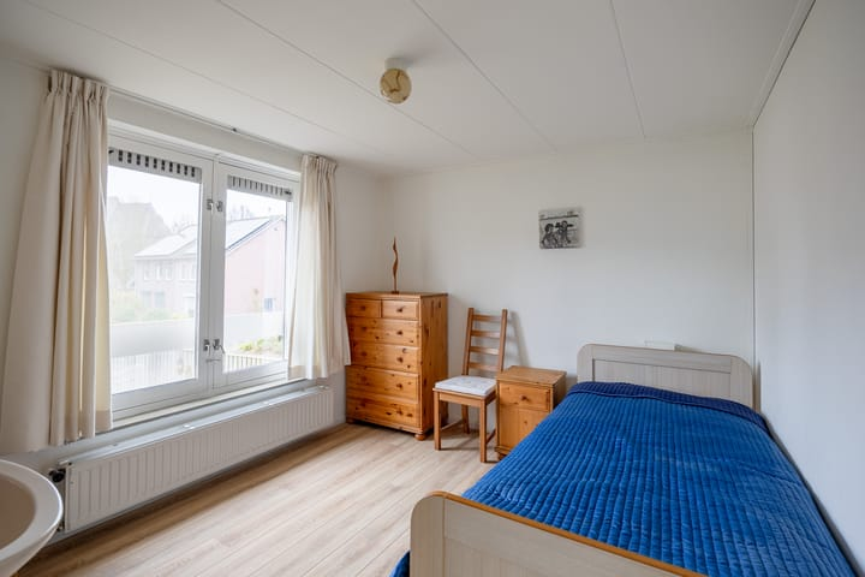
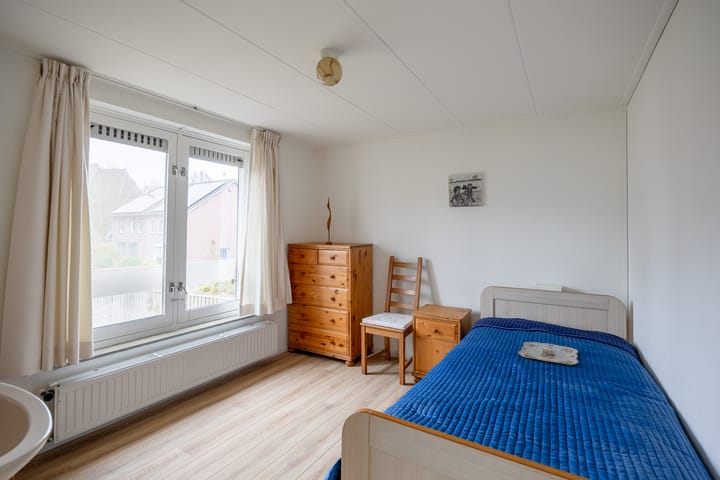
+ serving tray [518,341,579,366]
